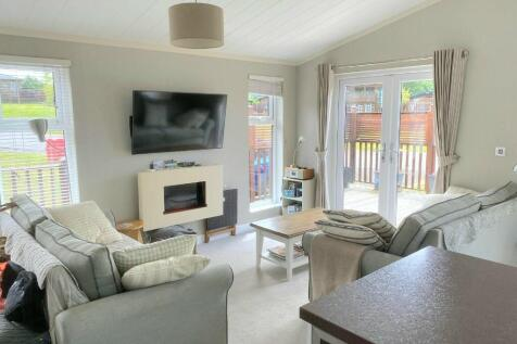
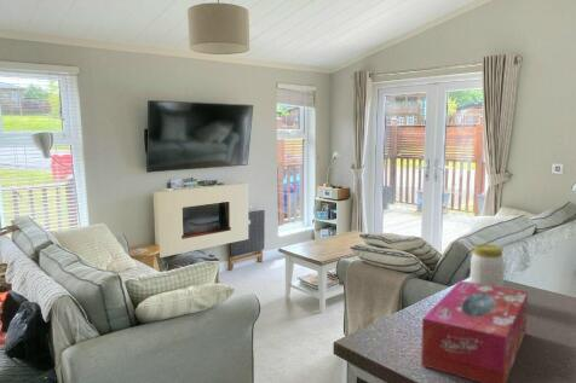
+ jar [470,243,506,288]
+ tissue box [420,279,529,383]
